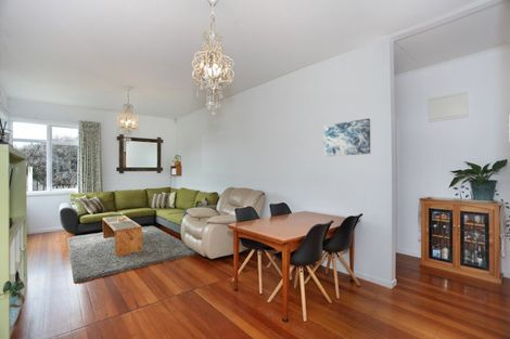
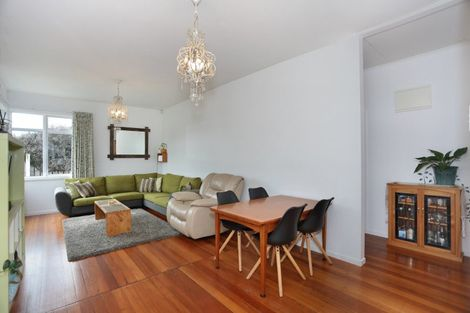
- wall art [322,117,371,157]
